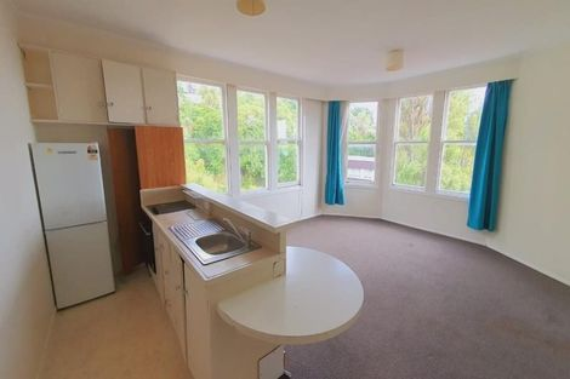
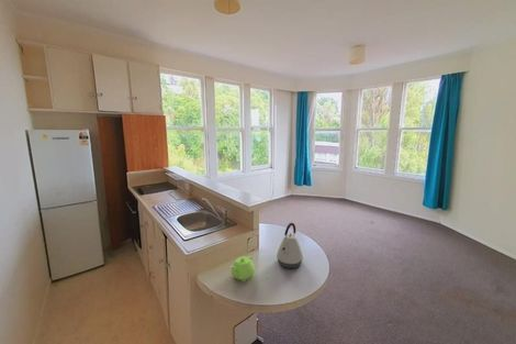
+ kettle [276,222,304,269]
+ teapot [229,255,256,284]
